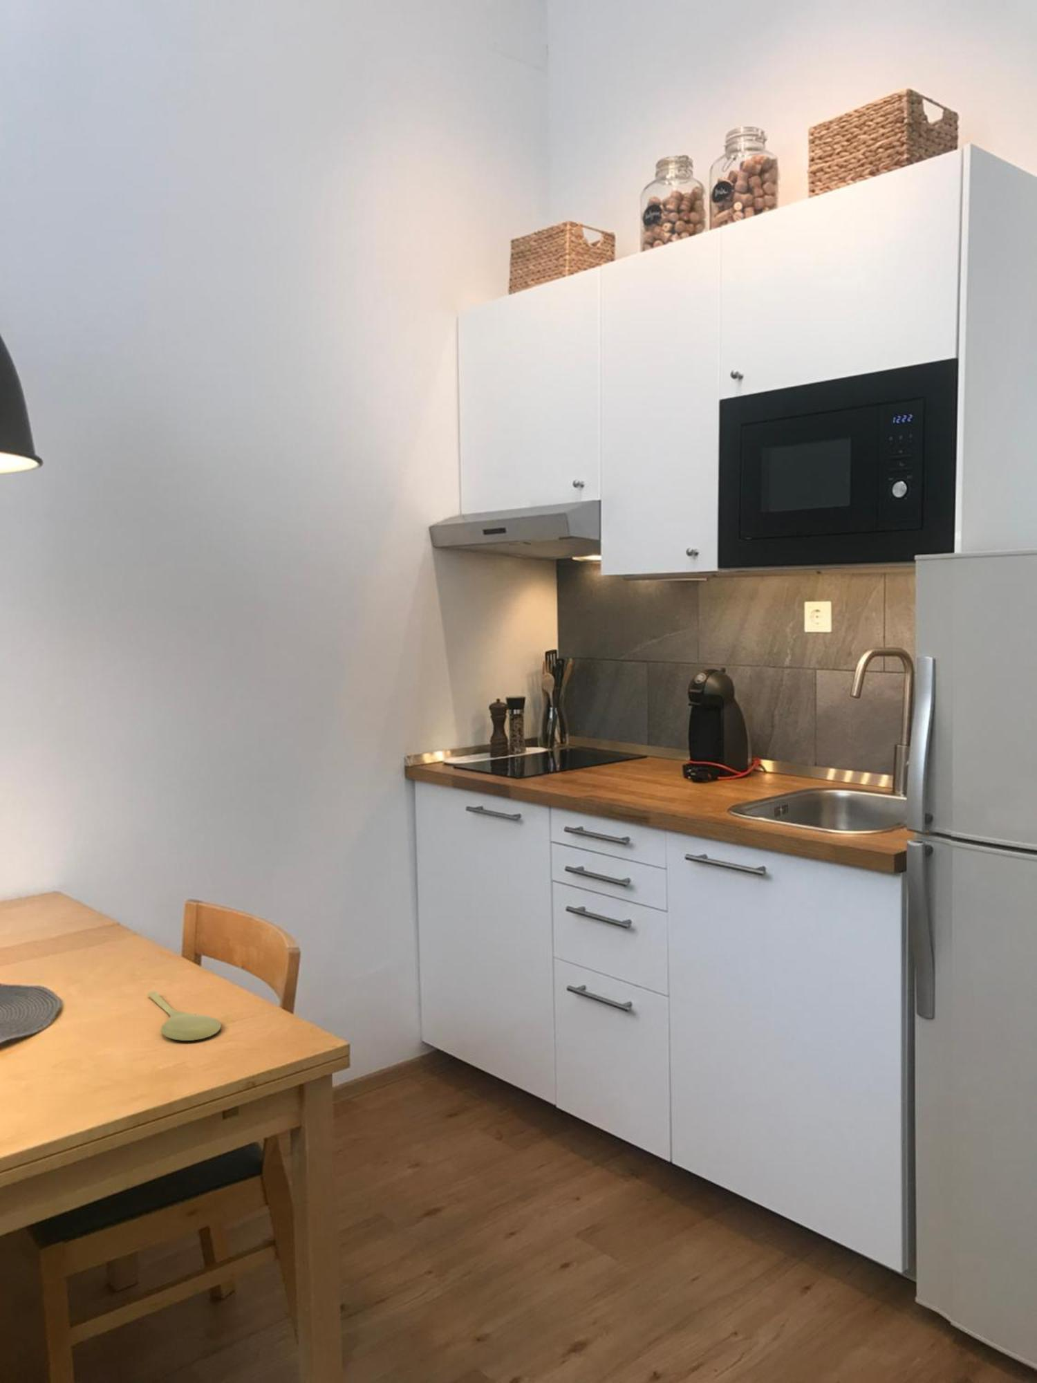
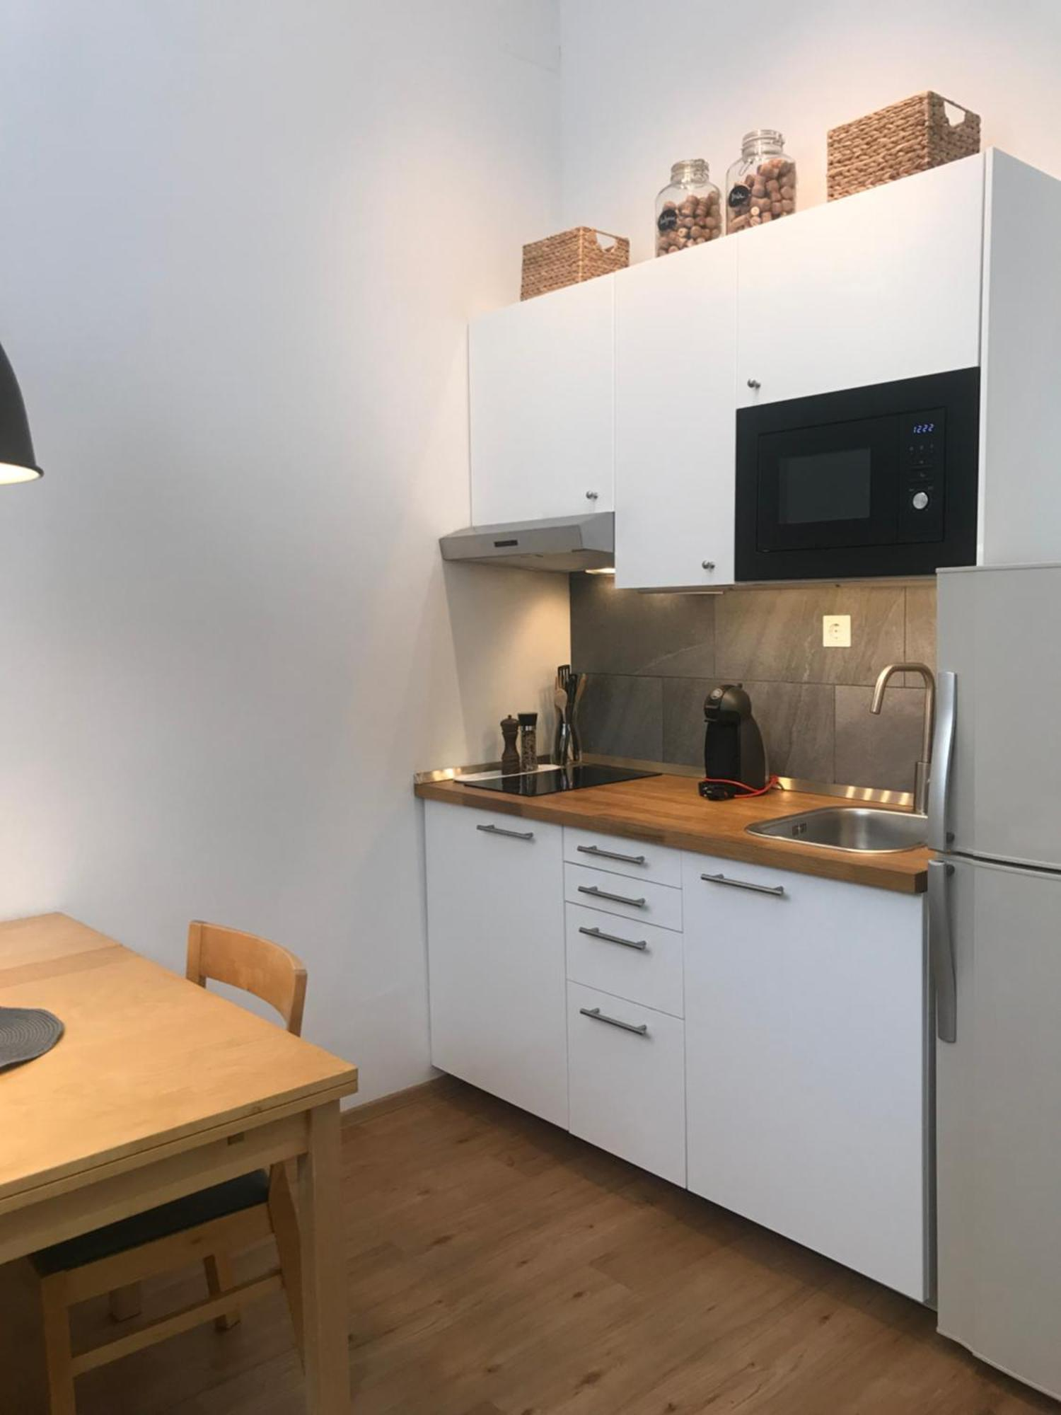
- spoon [147,990,222,1041]
